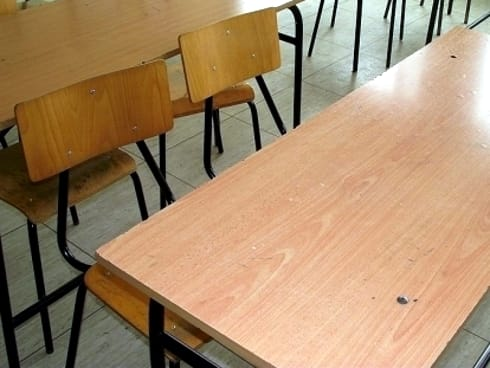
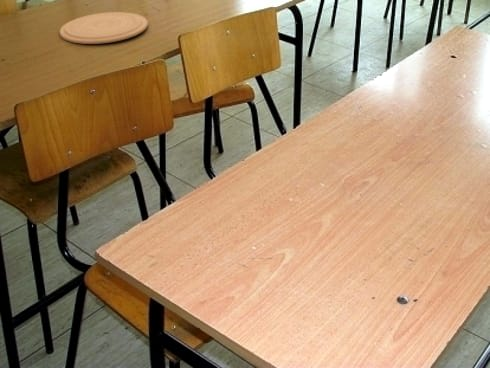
+ plate [59,11,149,45]
